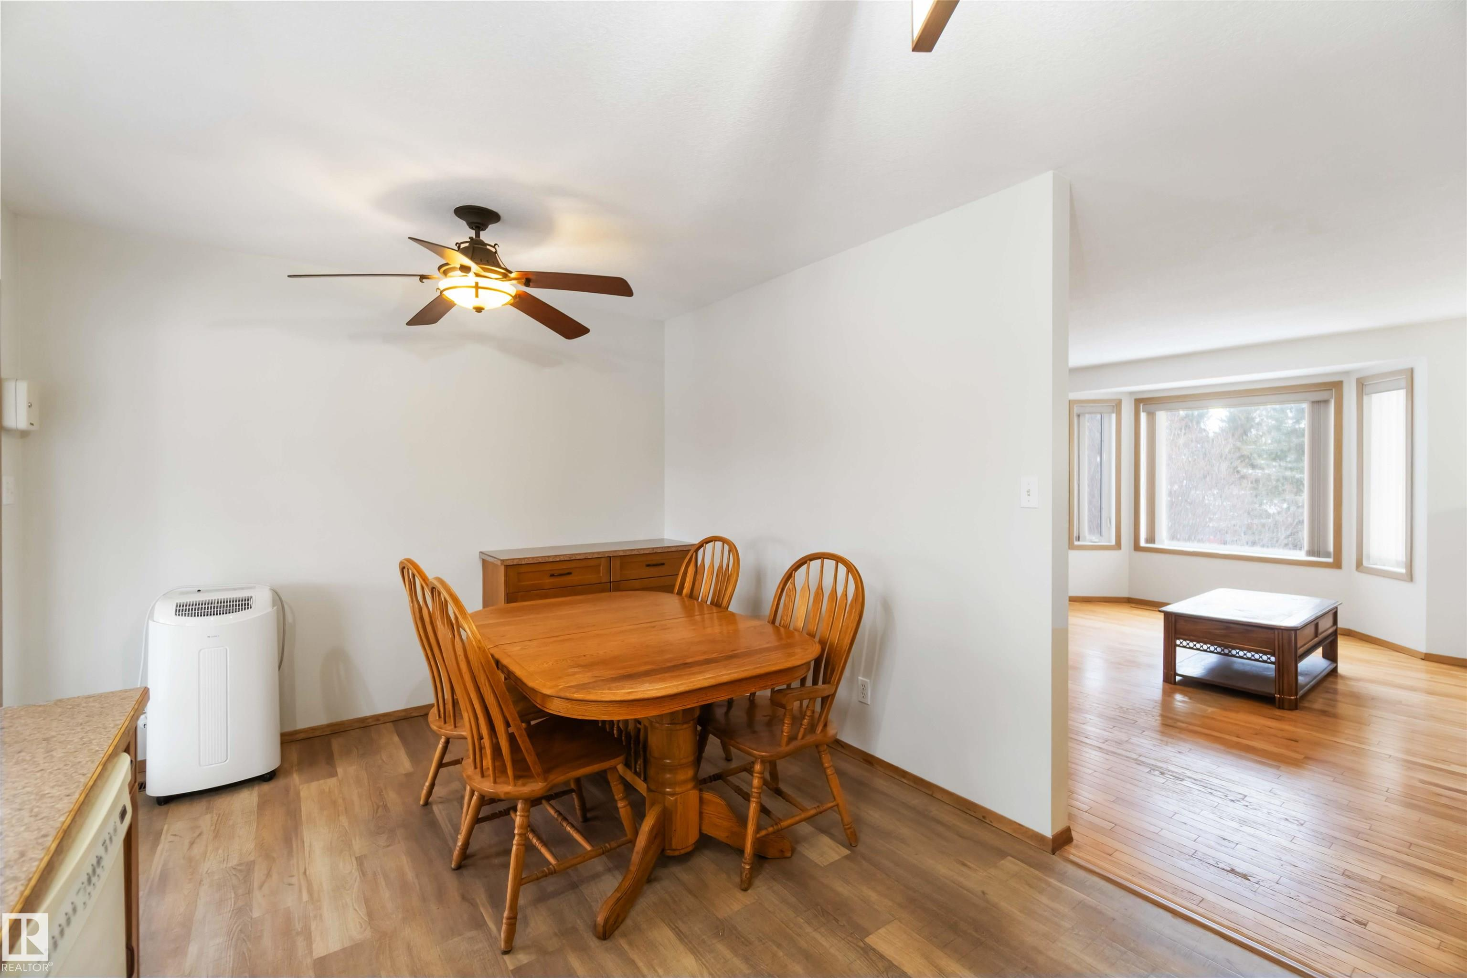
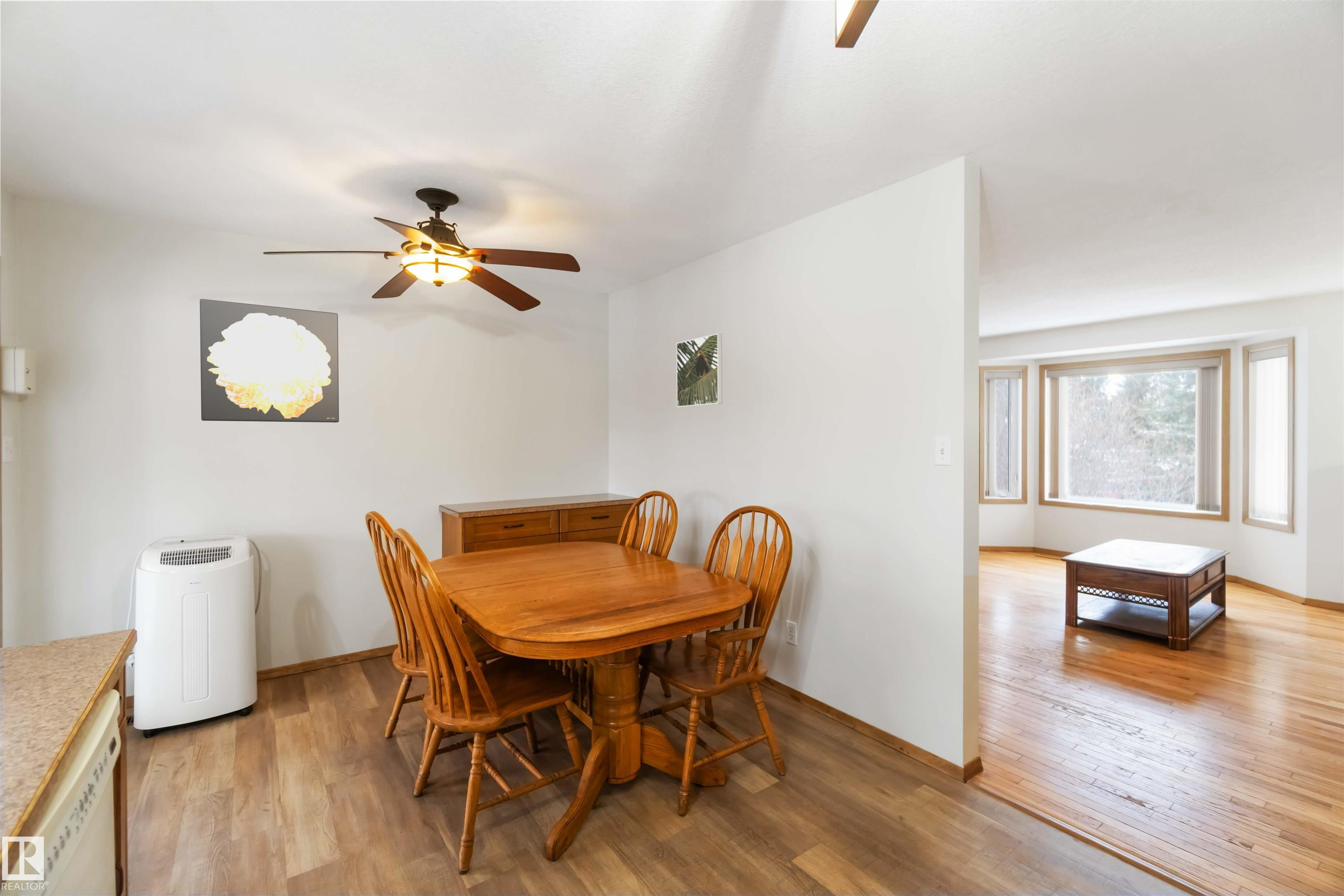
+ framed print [676,333,723,408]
+ wall art [200,298,339,423]
